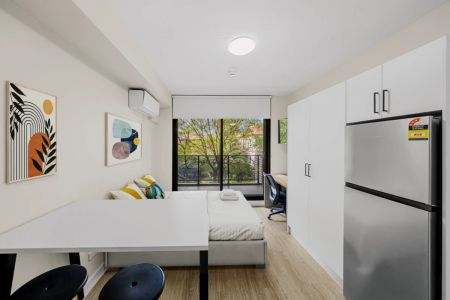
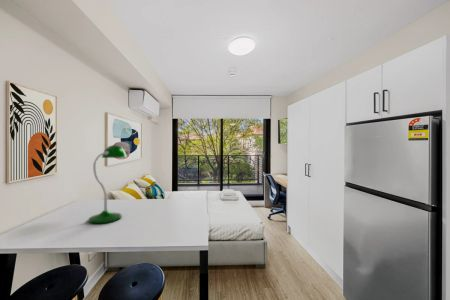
+ desk lamp [87,144,128,224]
